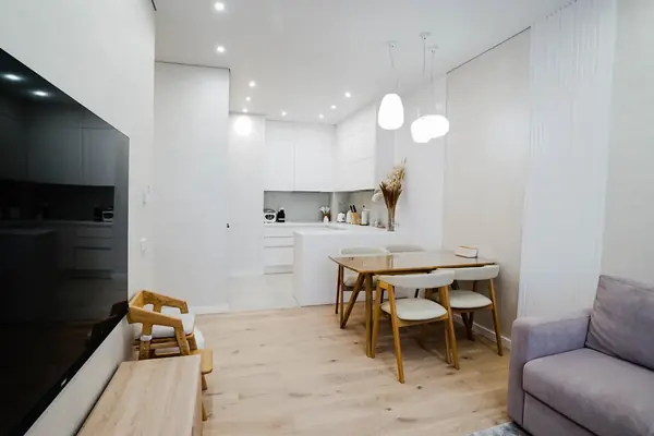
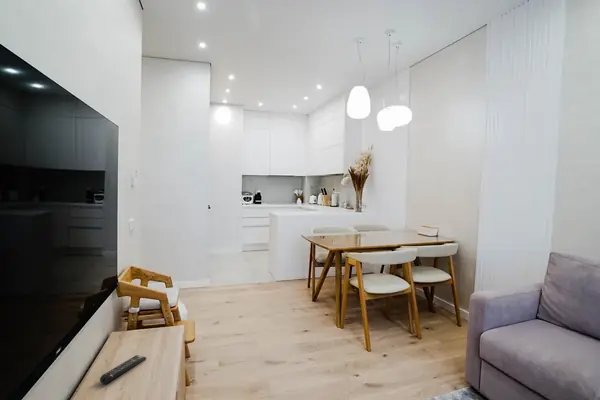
+ remote control [99,354,147,385]
